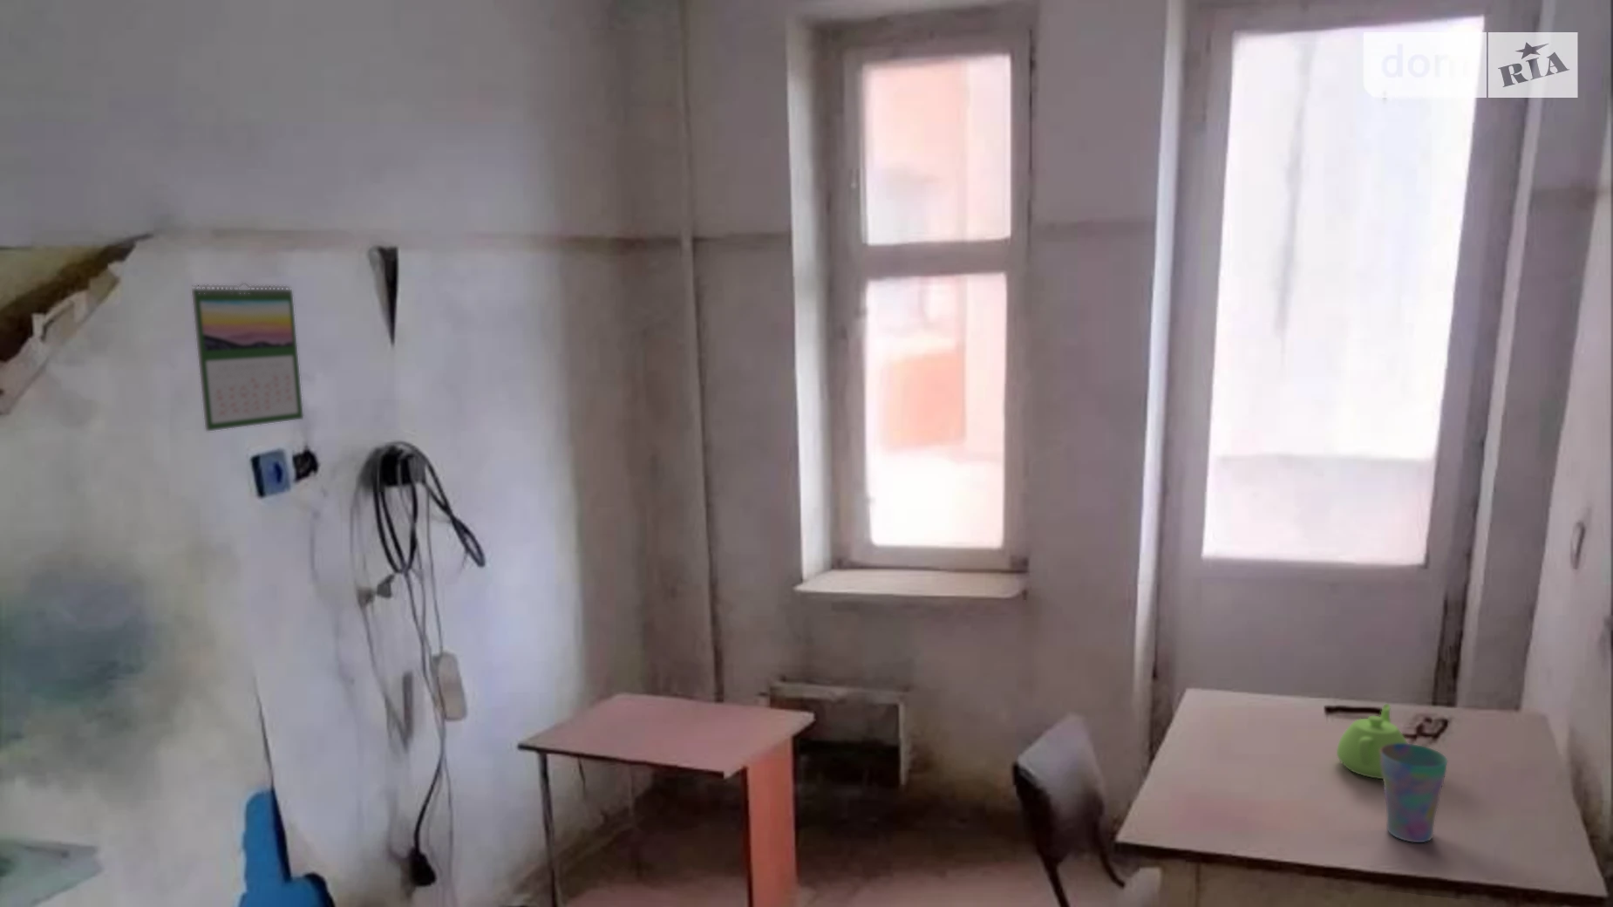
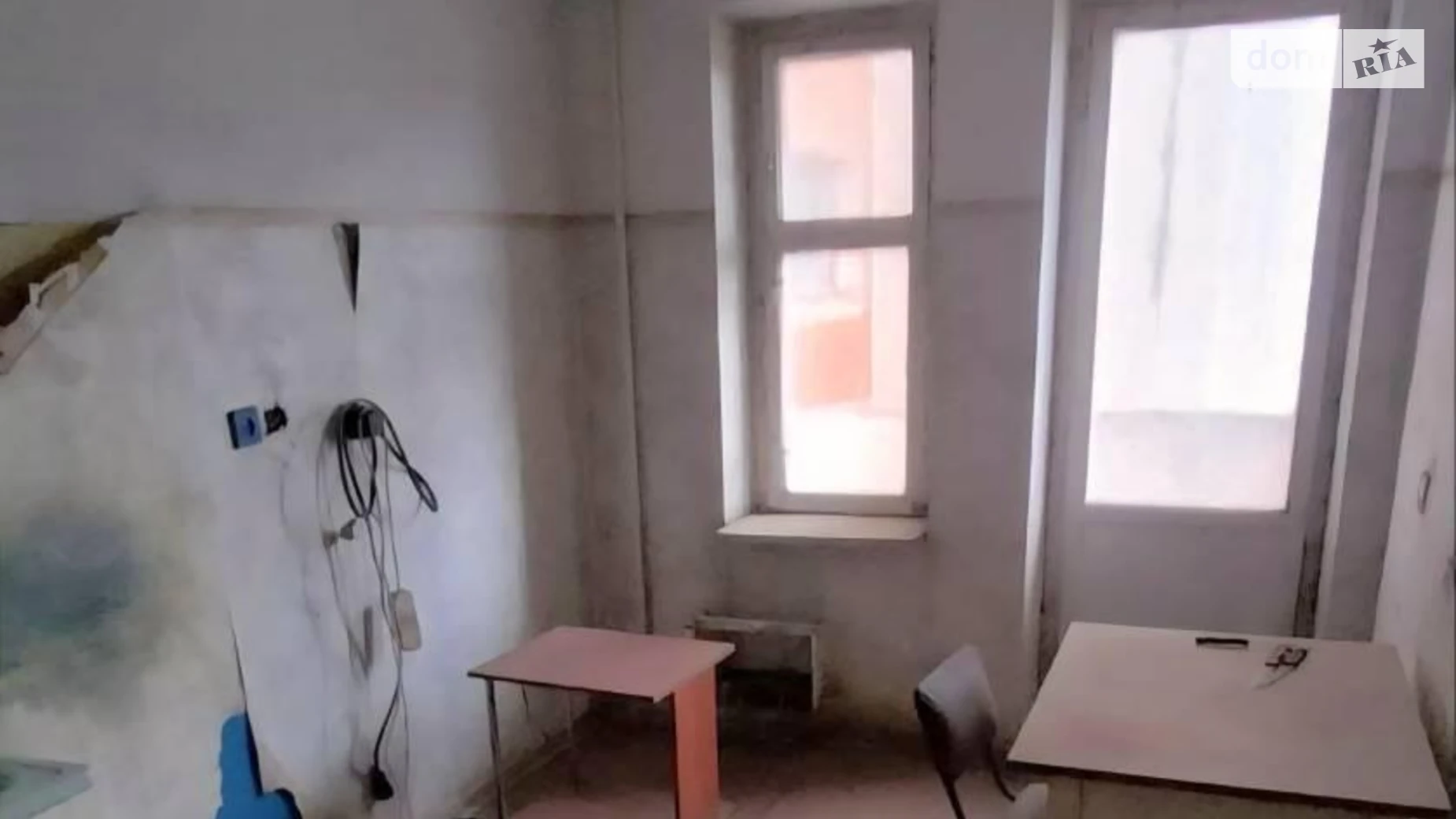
- calendar [191,281,305,432]
- teapot [1336,703,1409,780]
- cup [1380,743,1448,844]
